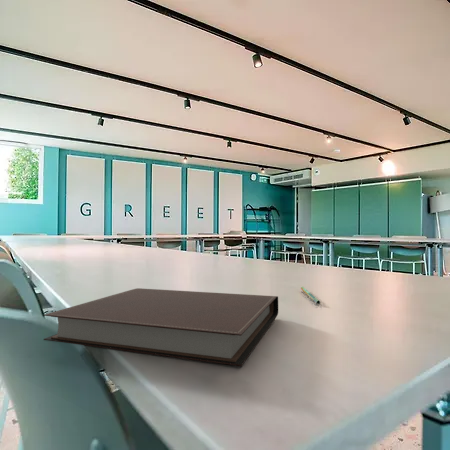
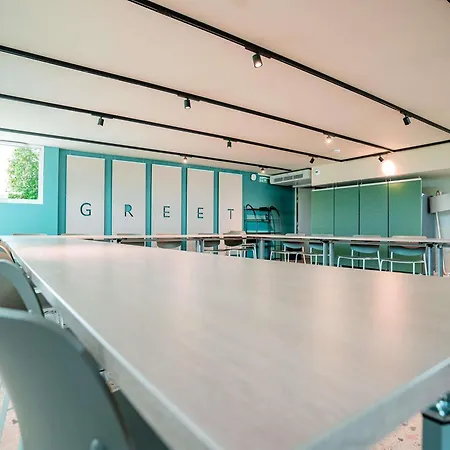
- pen [300,286,321,305]
- notebook [43,287,279,367]
